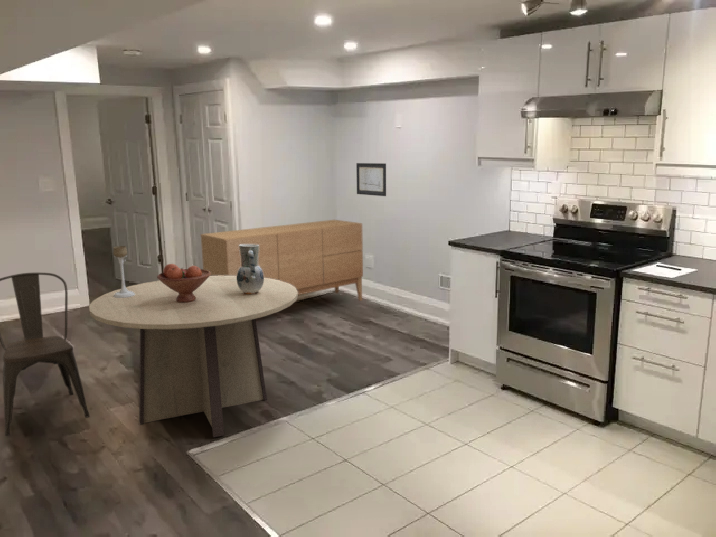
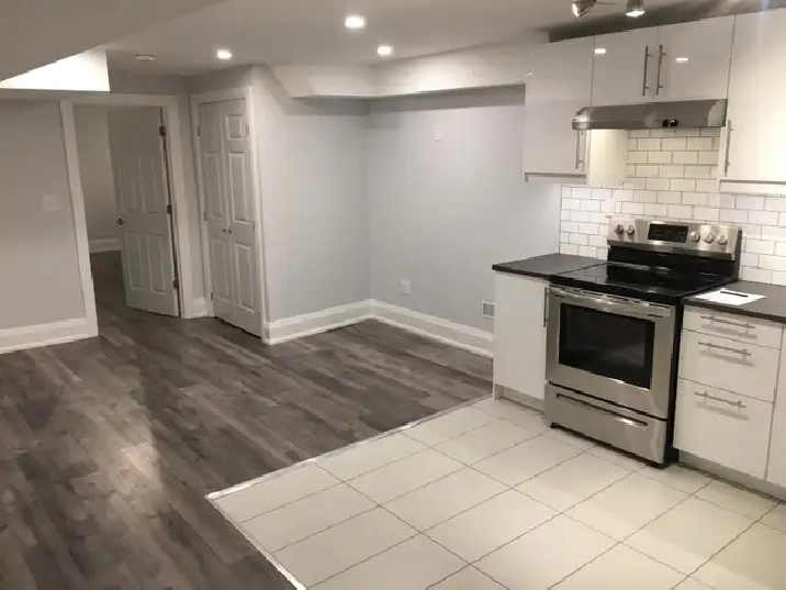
- wall art [355,162,387,197]
- sideboard [200,219,364,302]
- chair [0,272,91,437]
- candle holder [112,245,135,298]
- fruit bowl [156,263,211,303]
- vase [237,244,264,294]
- dining table [88,275,299,438]
